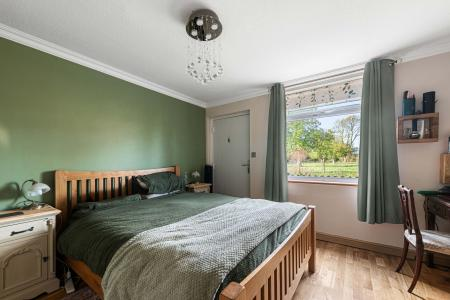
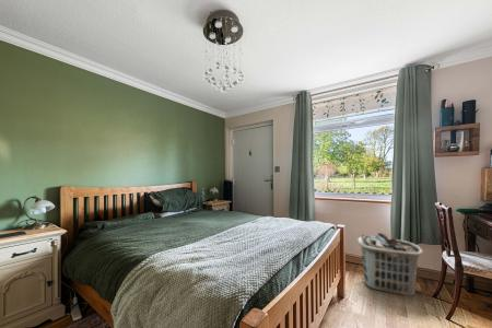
+ clothes hamper [356,232,424,296]
